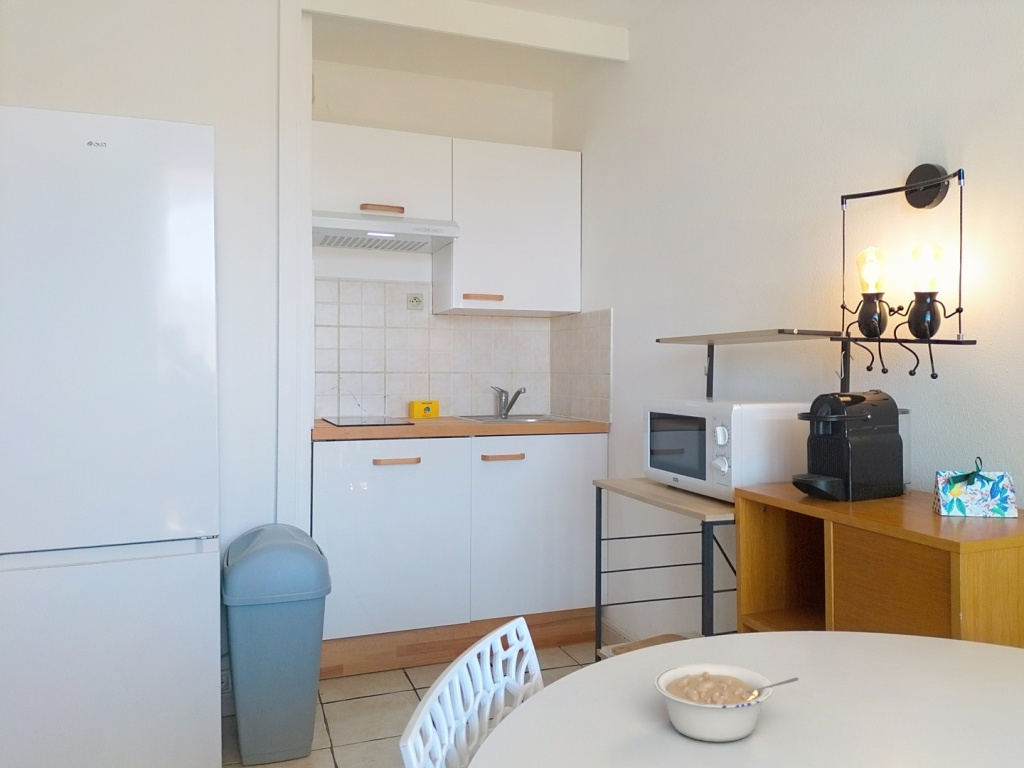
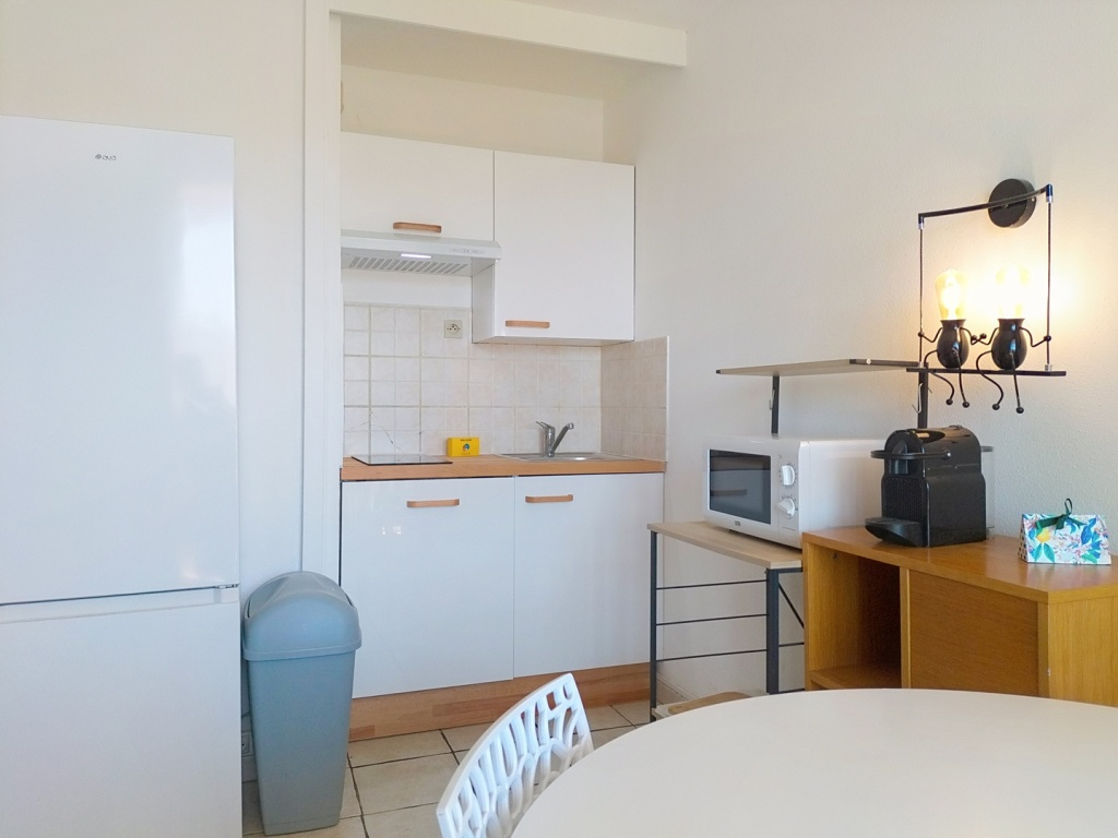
- legume [653,662,800,743]
